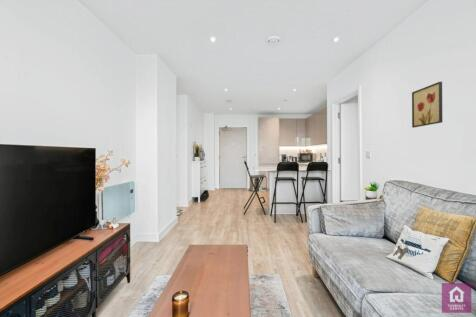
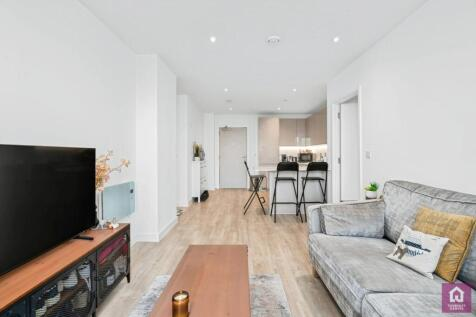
- wall art [411,81,443,128]
